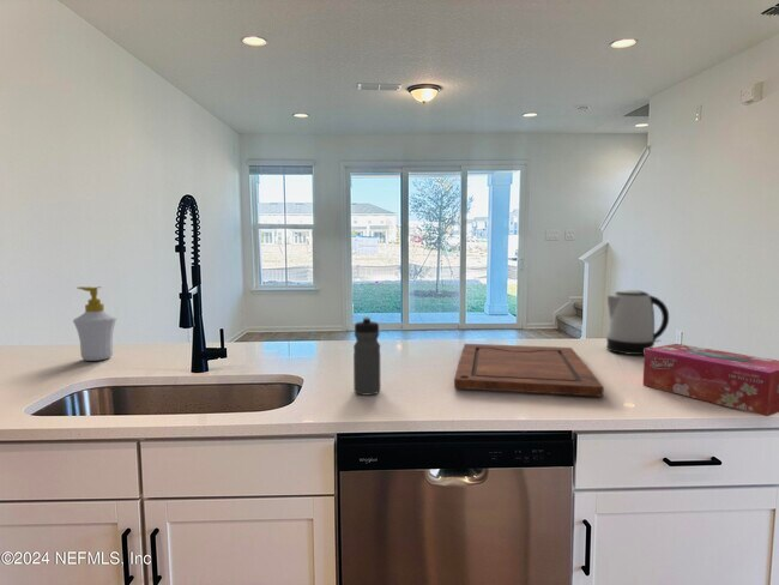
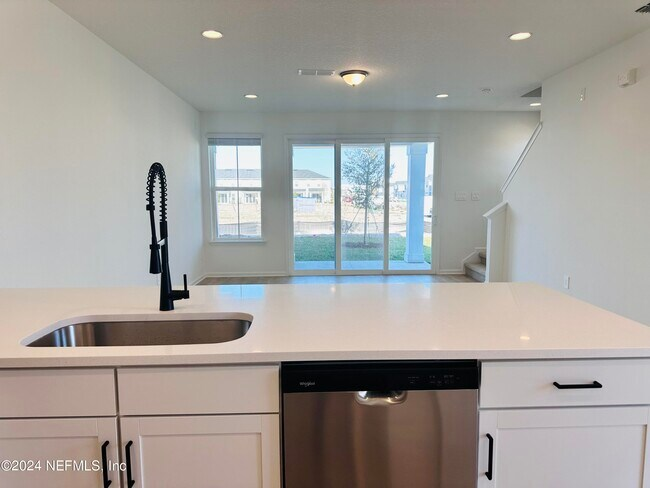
- kettle [605,289,670,356]
- cutting board [453,343,605,398]
- water bottle [352,315,381,396]
- tissue box [642,343,779,417]
- soap bottle [72,285,117,362]
